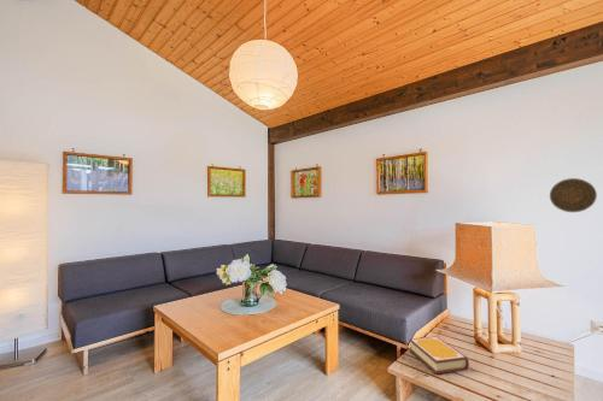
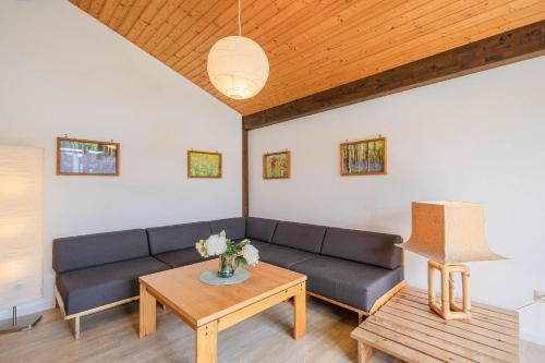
- decorative plate [549,177,598,213]
- book [409,335,470,375]
